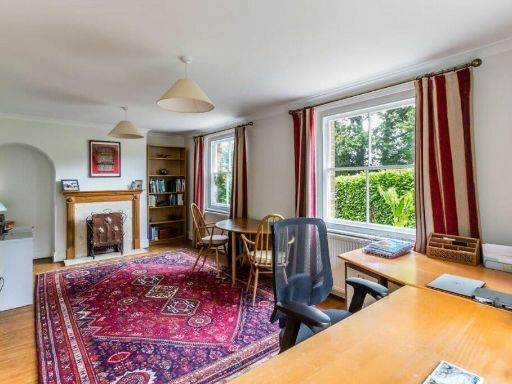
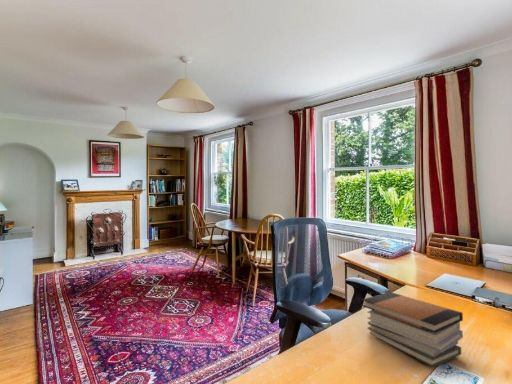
+ book stack [361,291,464,368]
